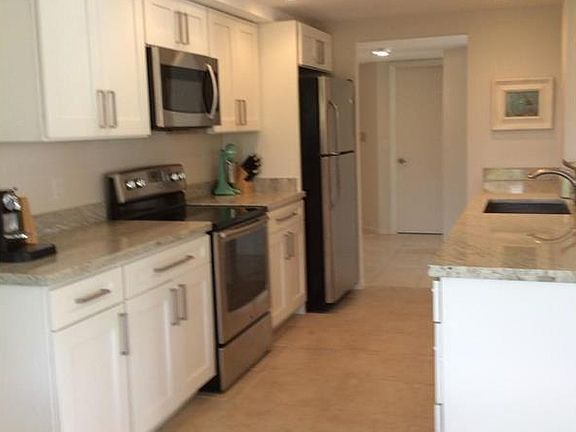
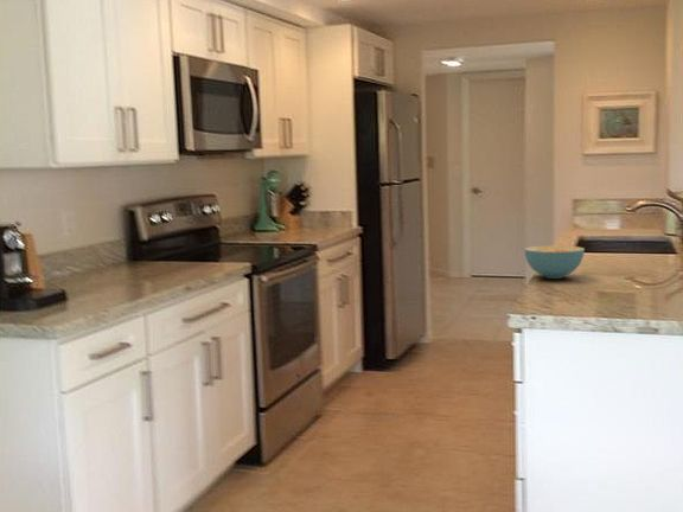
+ cereal bowl [523,244,586,280]
